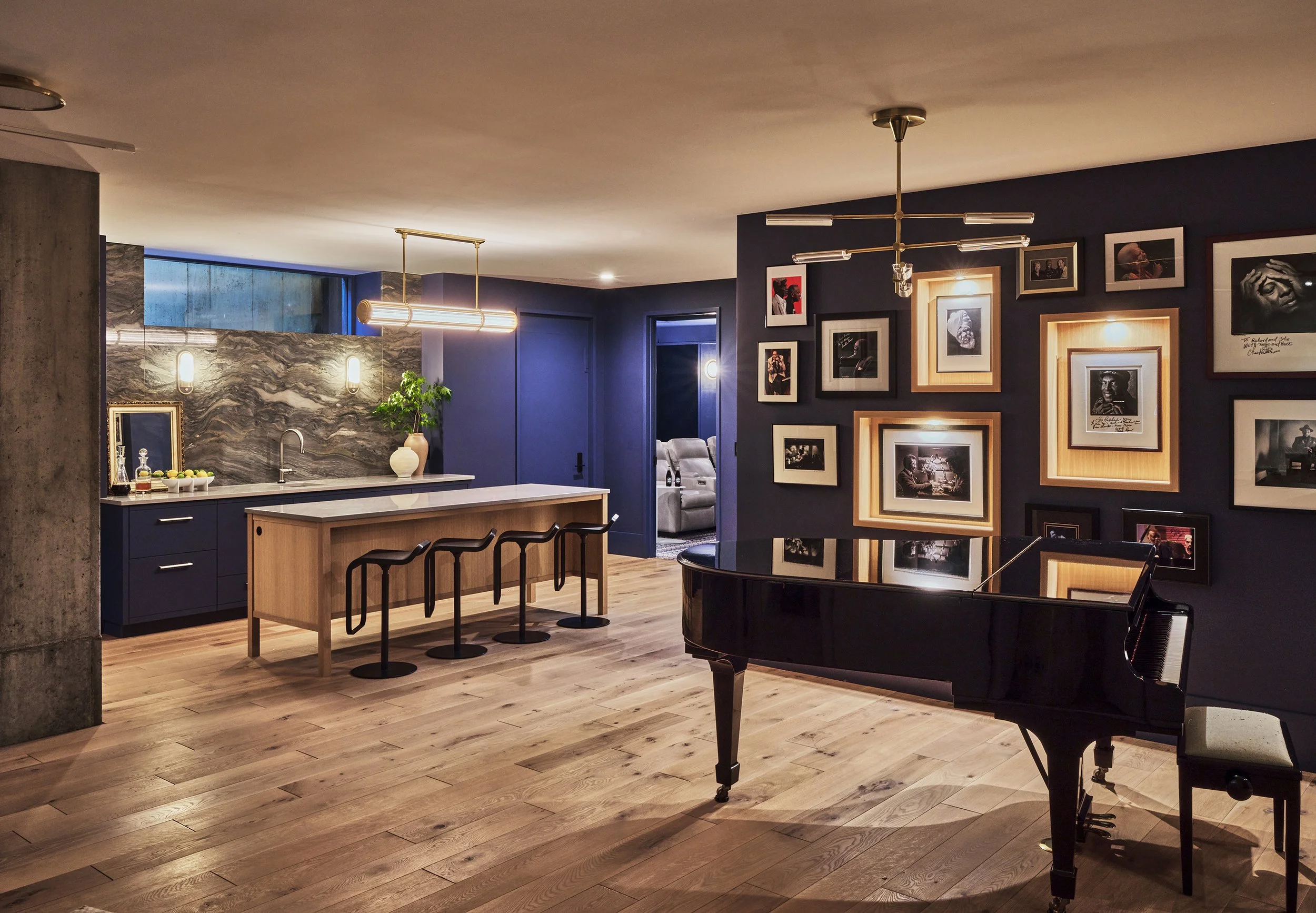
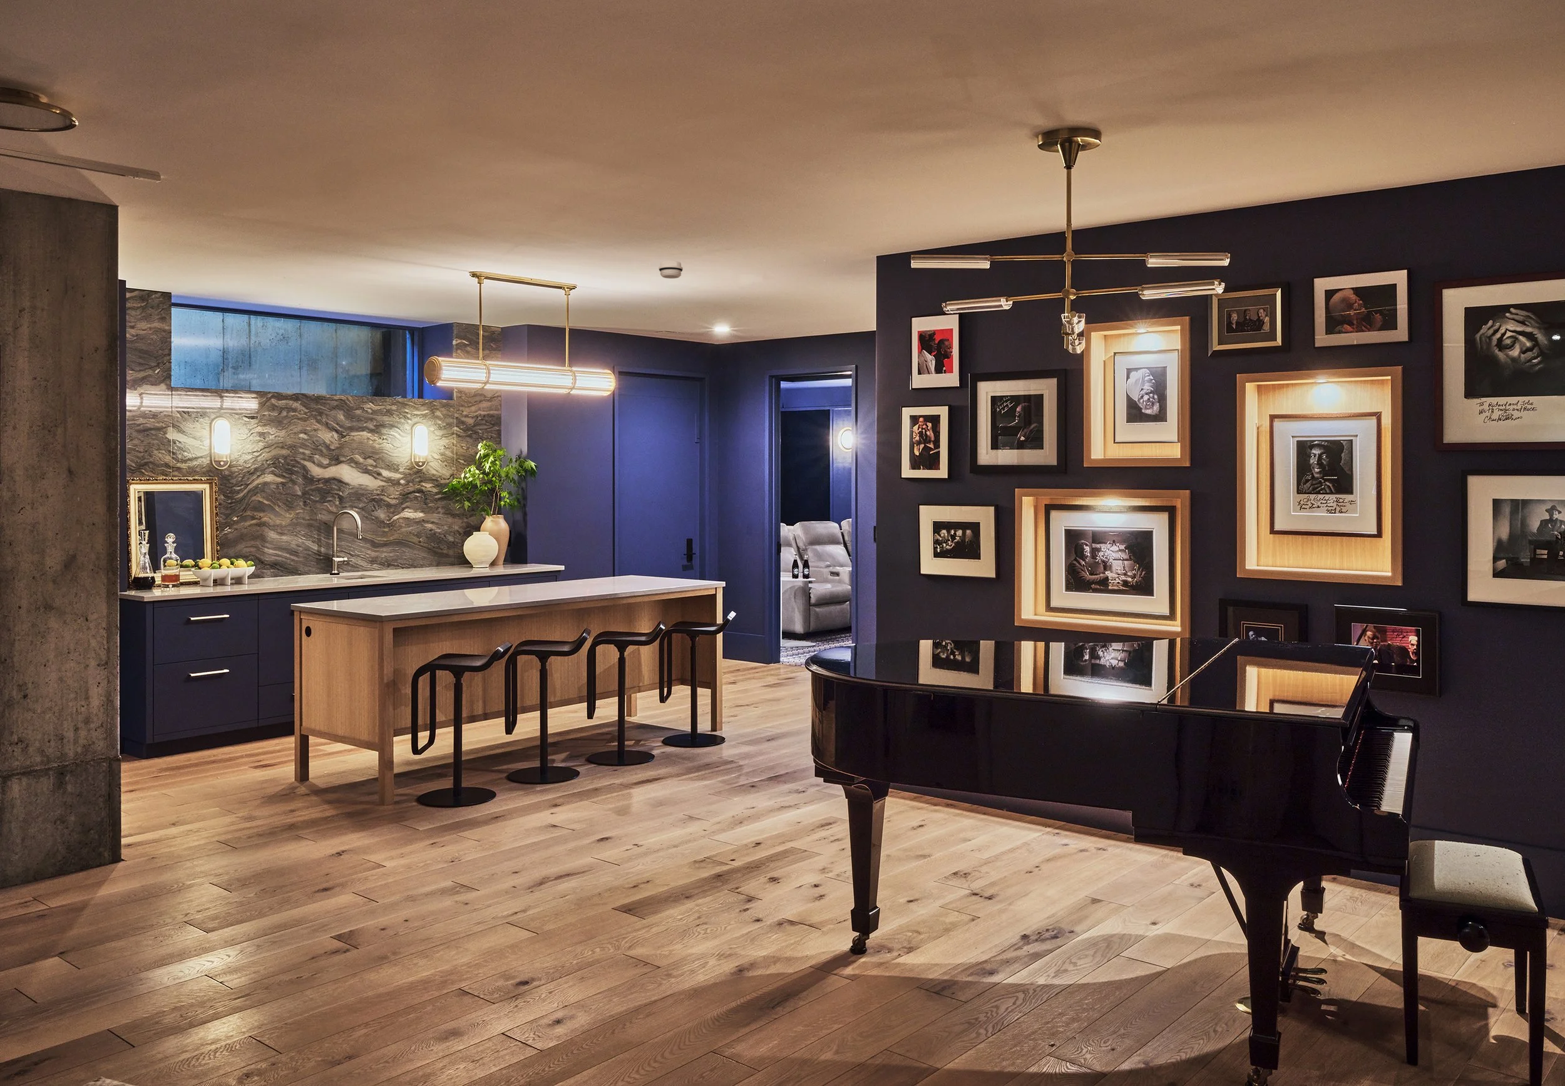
+ smoke detector [658,260,684,280]
